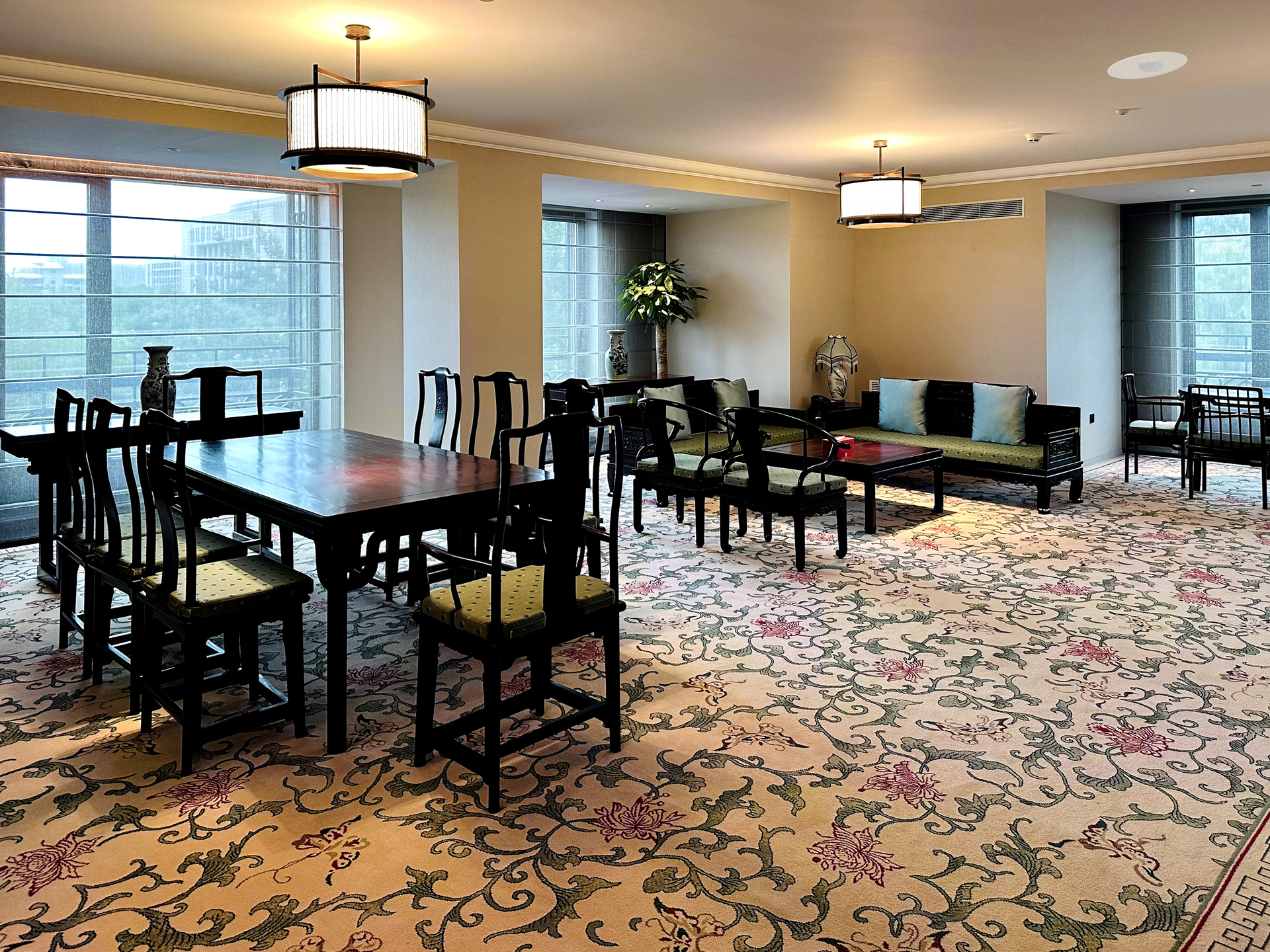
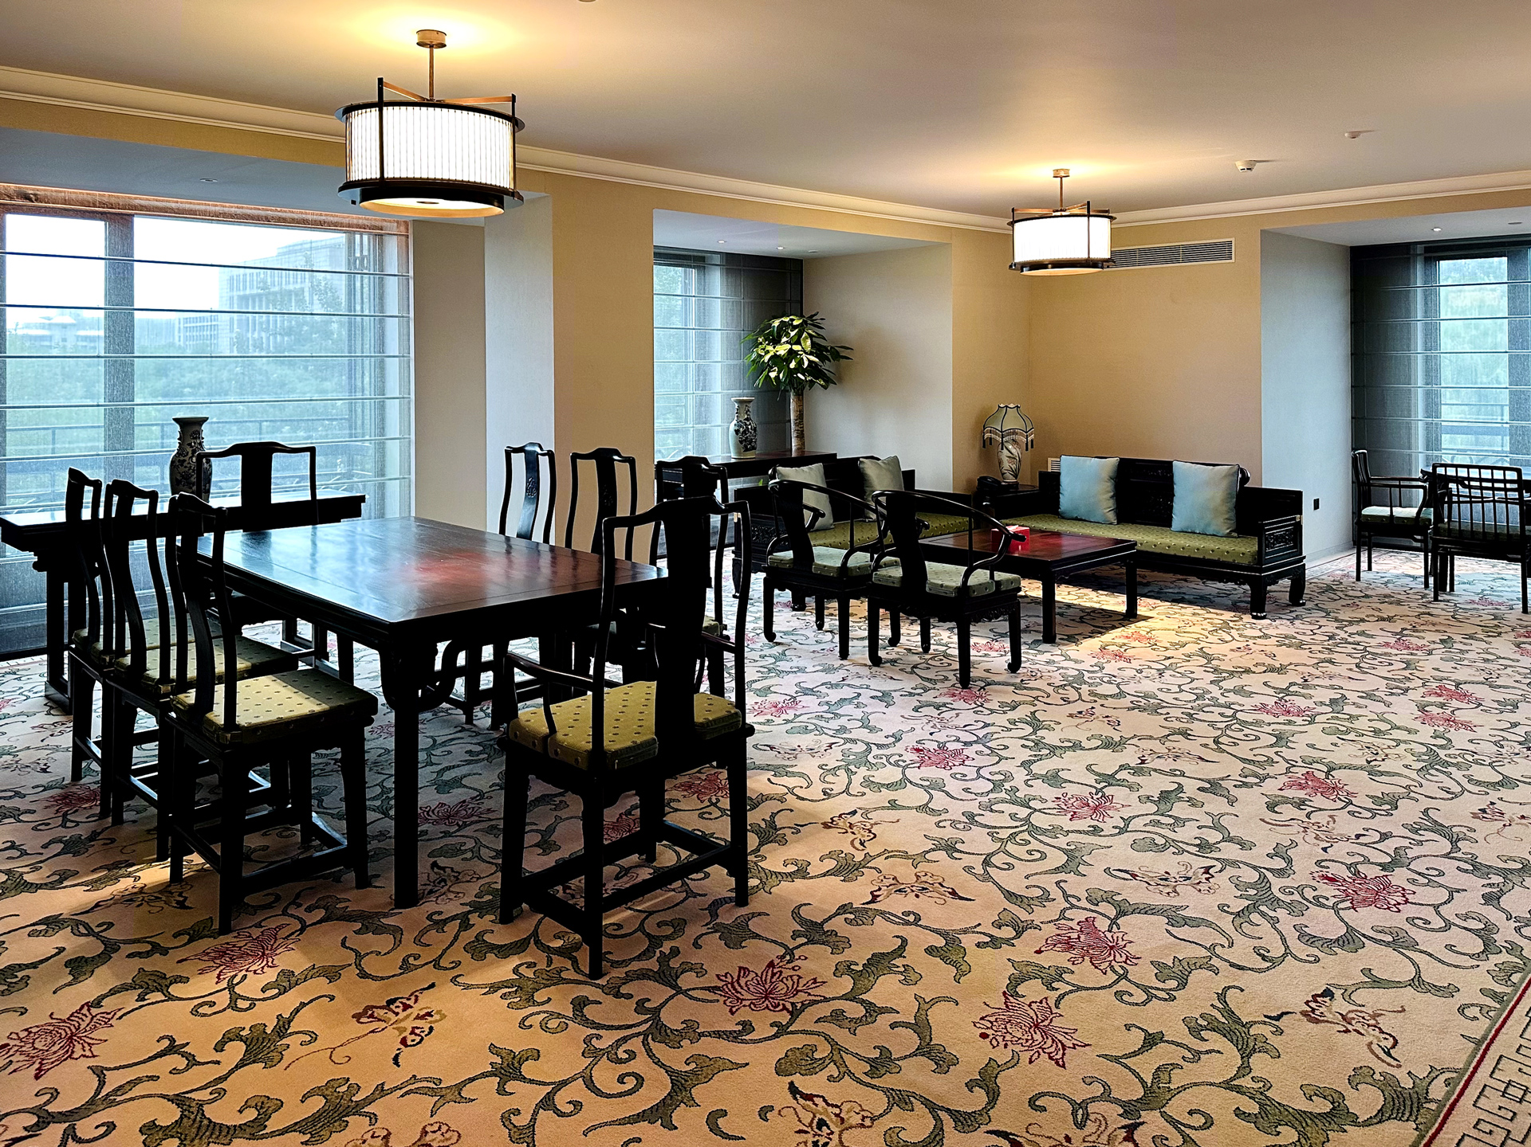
- recessed light [1107,52,1188,79]
